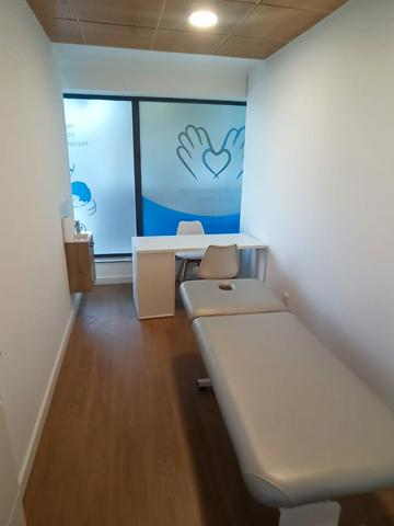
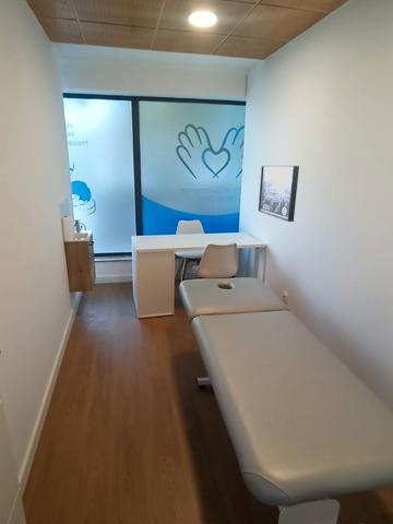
+ wall art [258,165,300,223]
